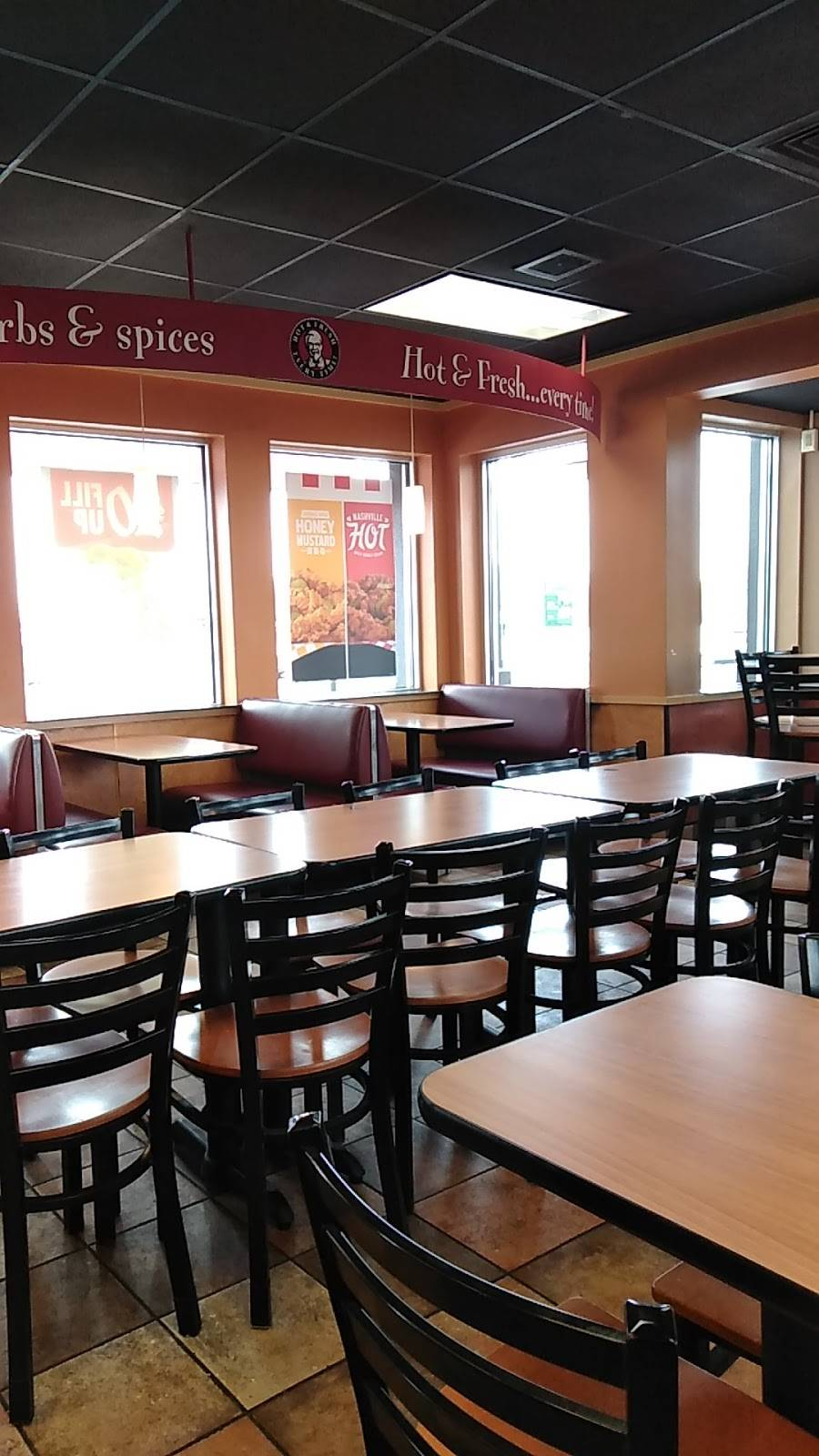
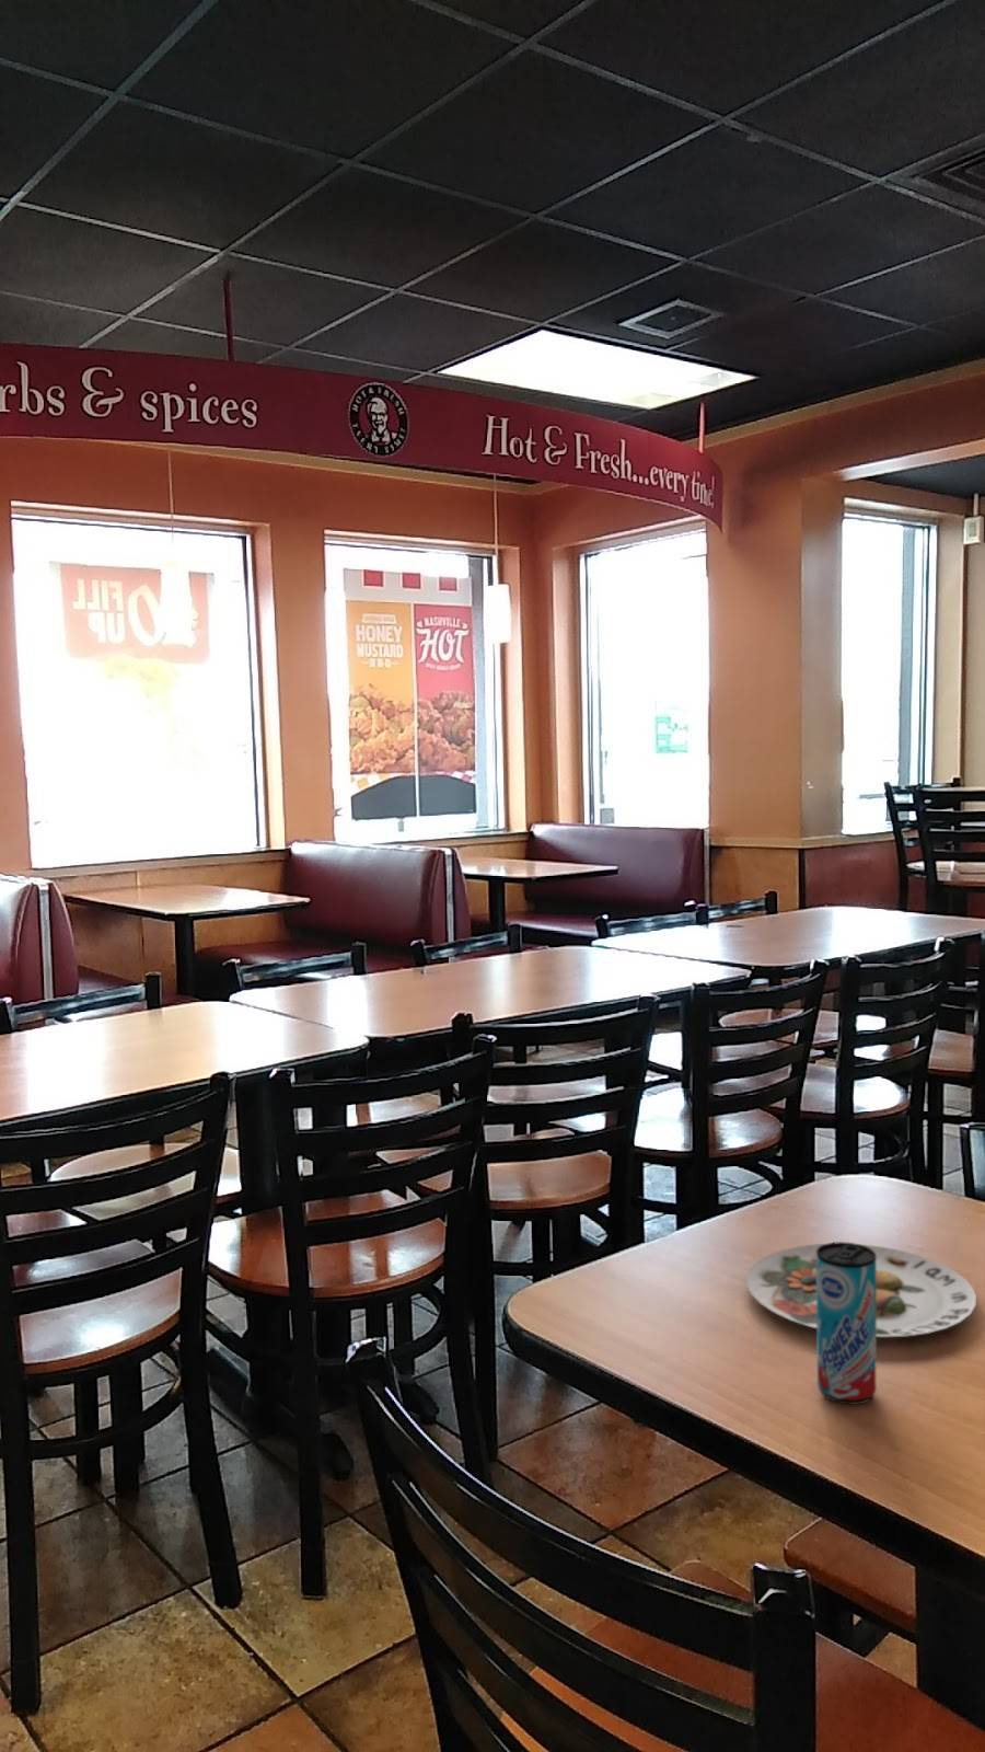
+ beverage can [815,1241,878,1405]
+ plate [746,1243,978,1338]
